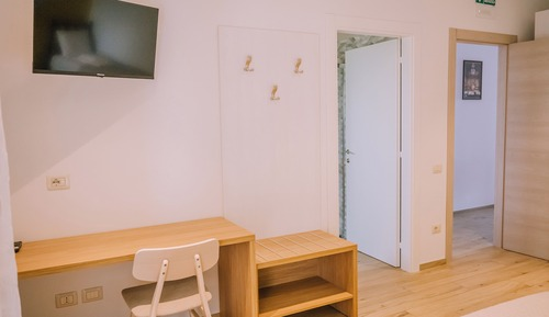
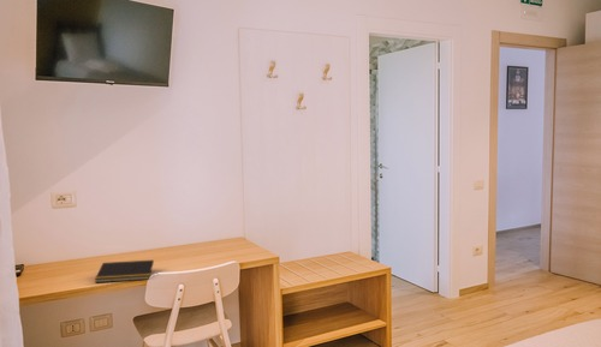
+ notepad [94,259,155,283]
